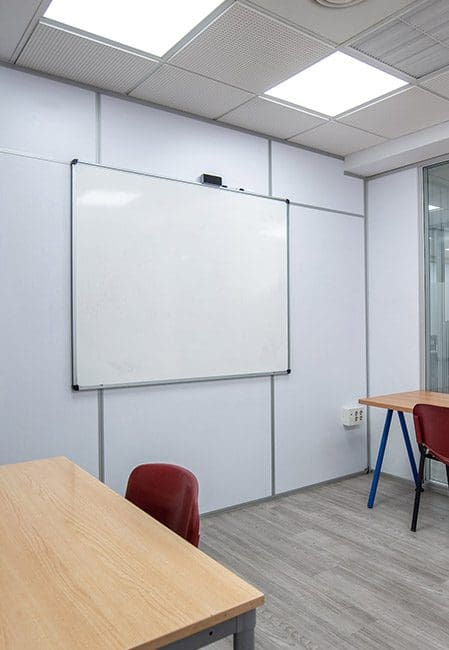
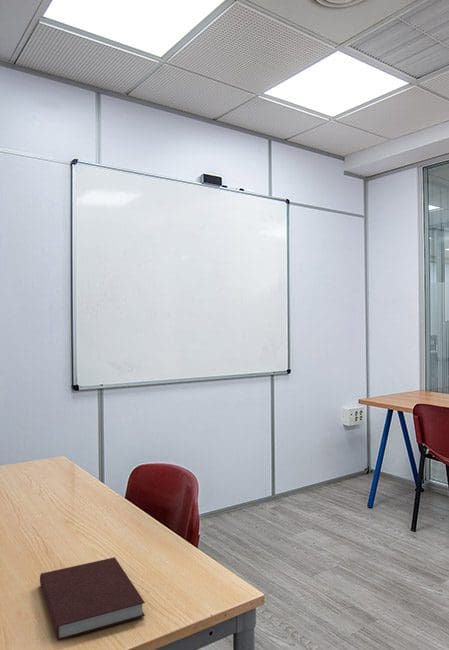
+ notebook [39,556,146,642]
